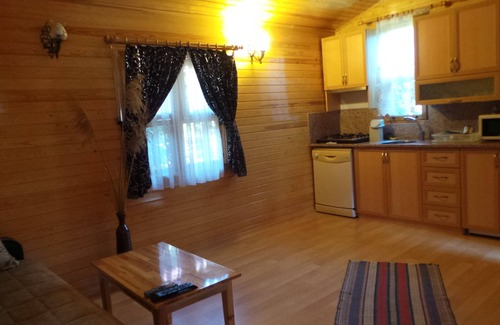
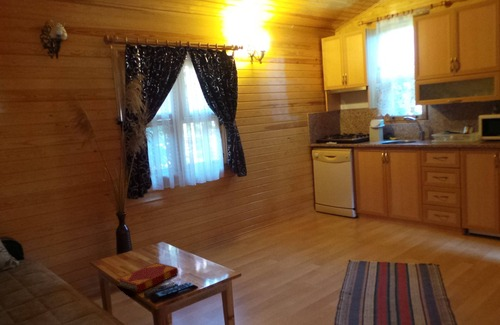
+ hardback book [116,262,179,293]
